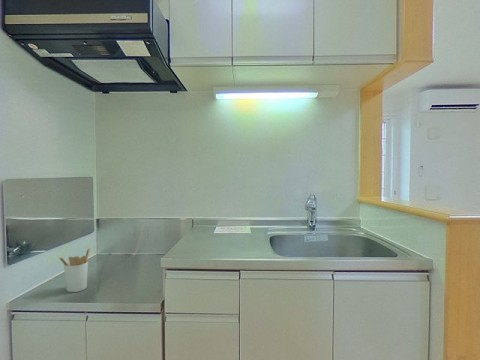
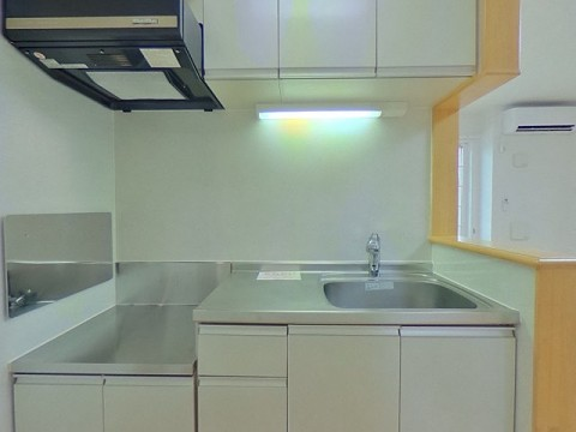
- utensil holder [58,247,91,293]
